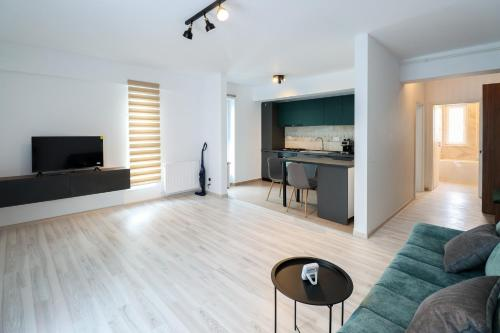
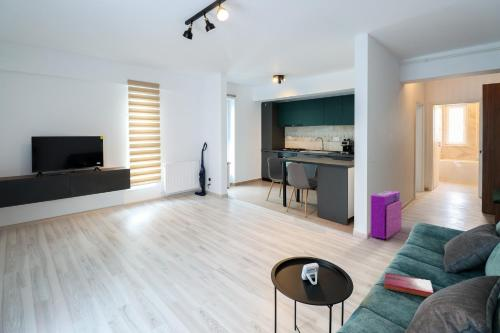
+ hardback book [383,272,434,298]
+ air purifier [369,190,403,240]
